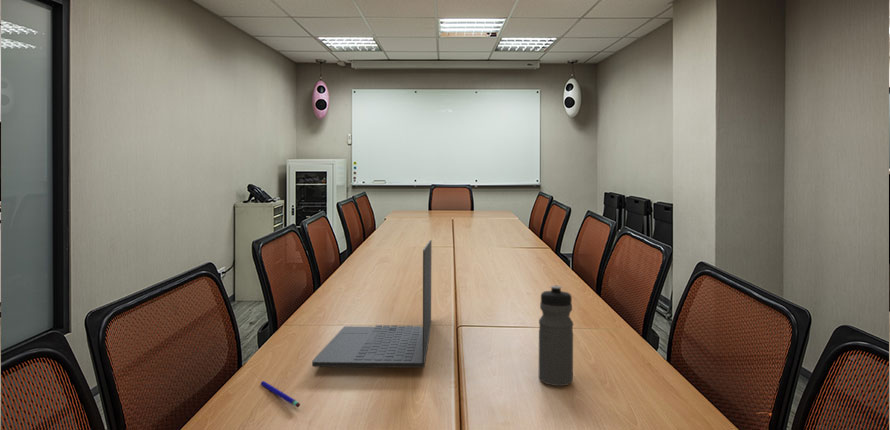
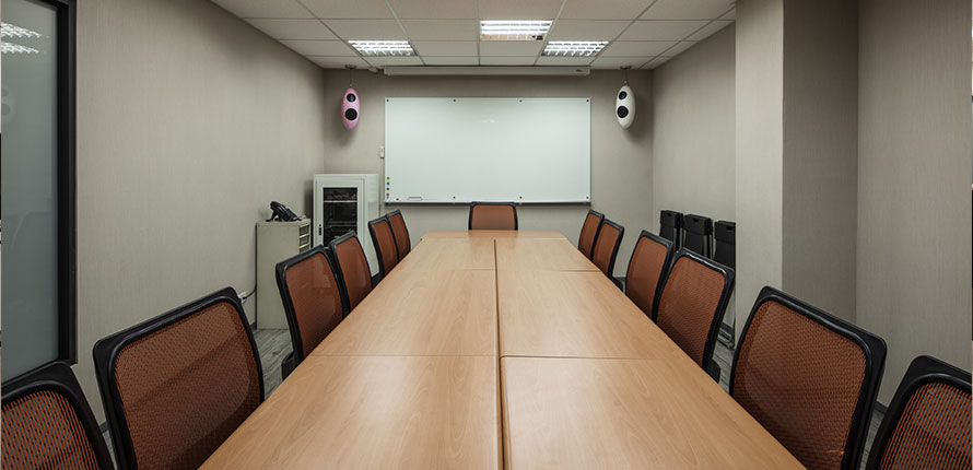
- water bottle [538,284,574,387]
- pen [260,380,301,408]
- laptop [311,239,432,369]
